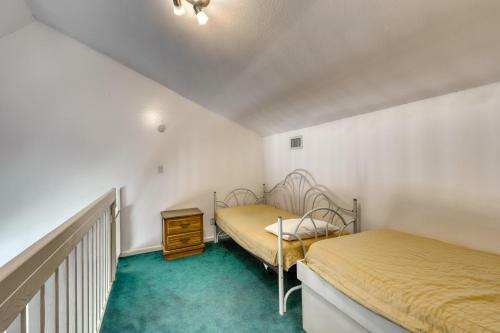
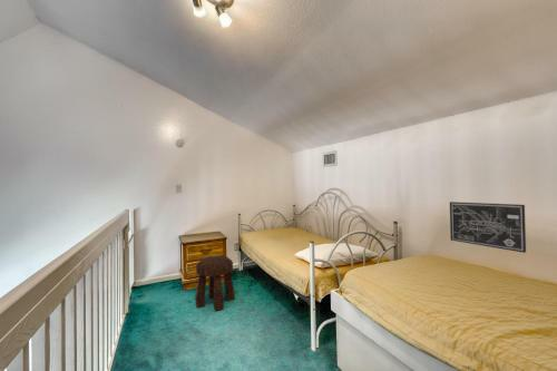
+ wall art [449,201,527,254]
+ stool [195,255,236,312]
